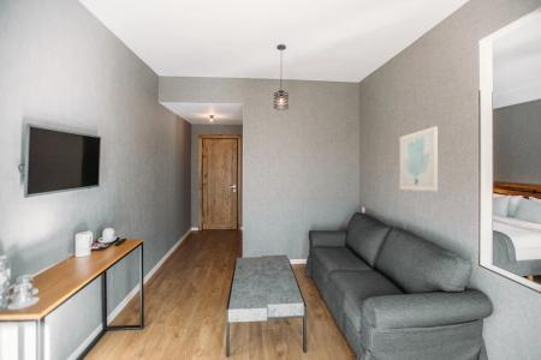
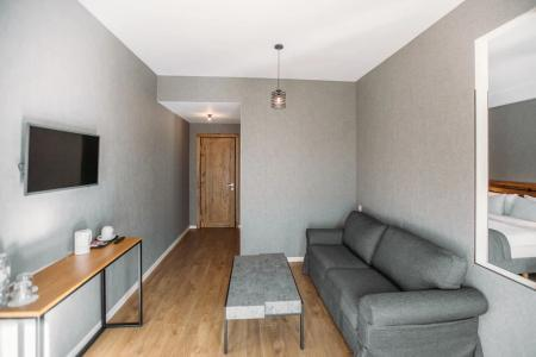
- wall art [399,125,439,192]
